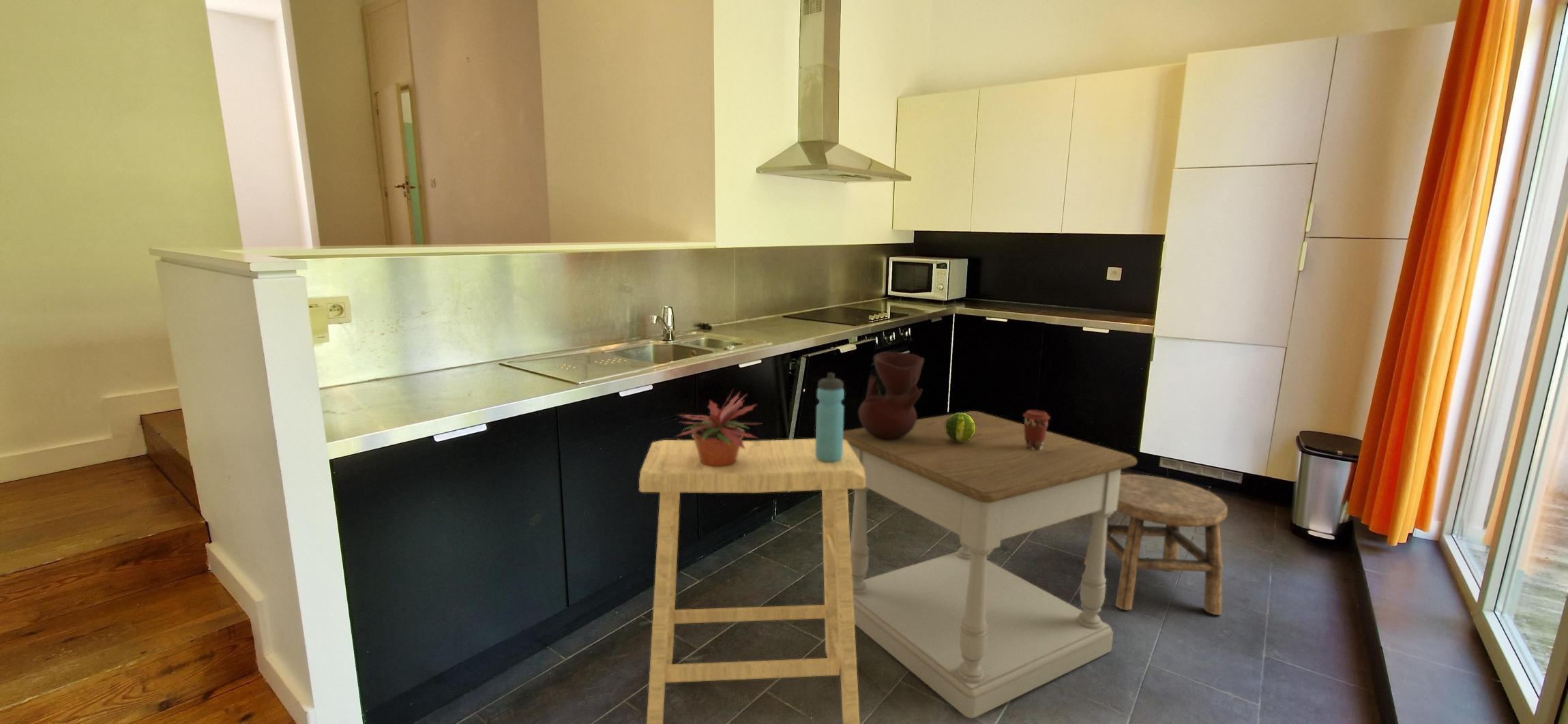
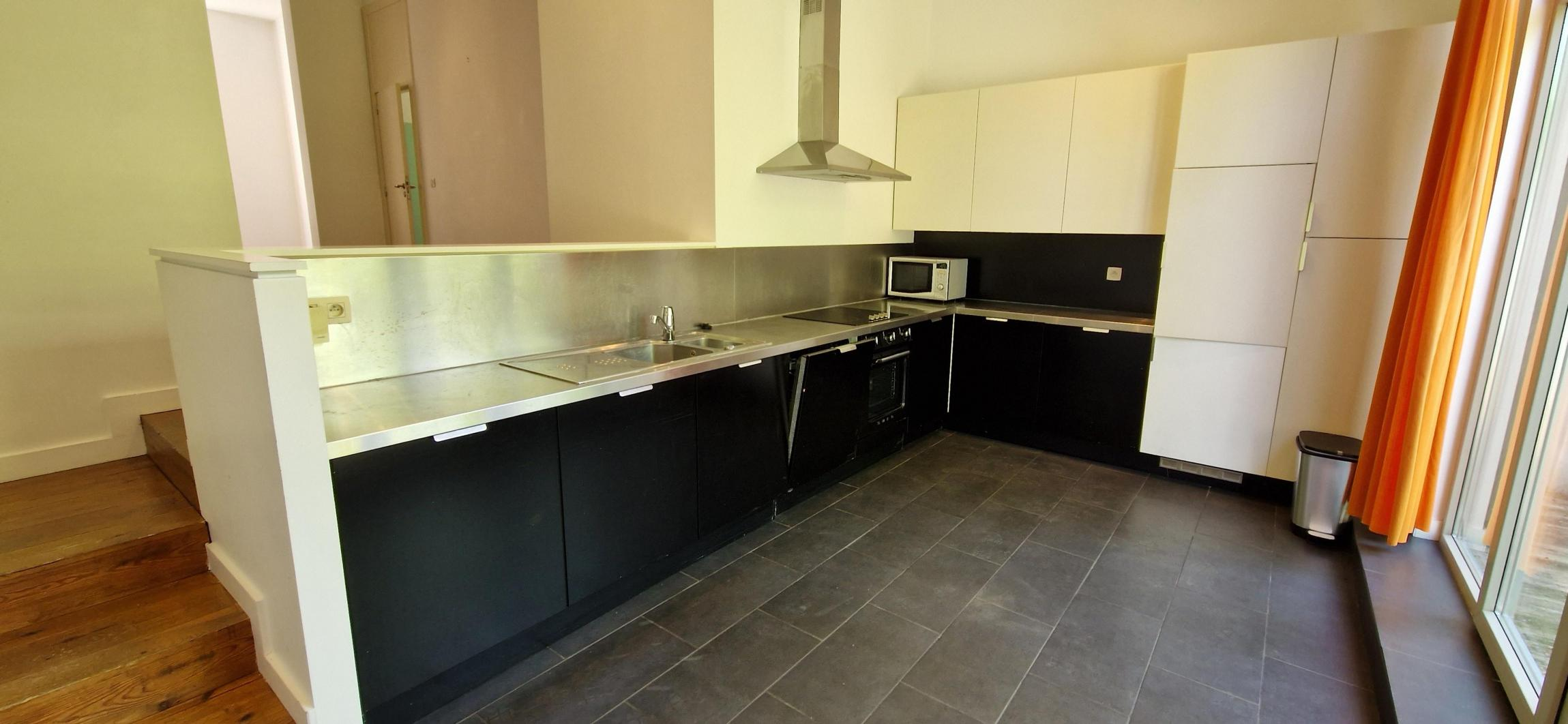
- fruit [945,412,976,442]
- water bottle [815,372,845,462]
- coffee cup [1022,410,1051,451]
- vase [858,351,925,440]
- stool [638,438,866,724]
- stool [1083,474,1228,616]
- side table [843,410,1138,719]
- potted plant [675,388,762,466]
